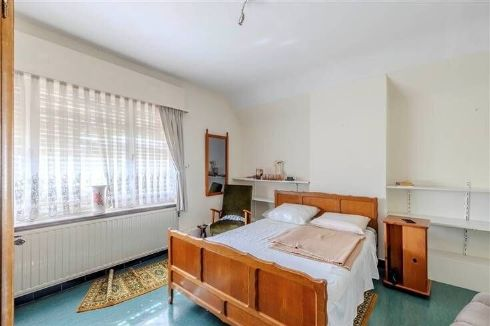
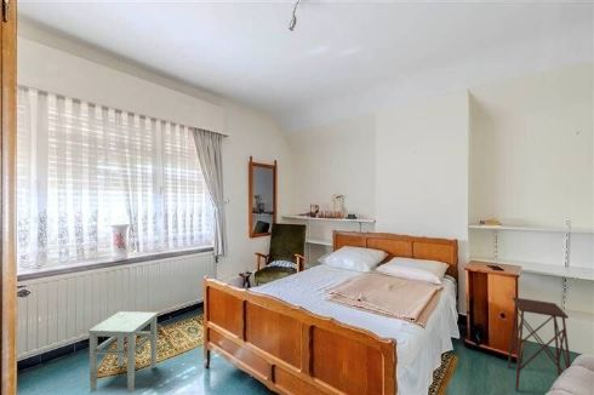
+ side table [507,296,572,391]
+ stool [87,310,159,394]
